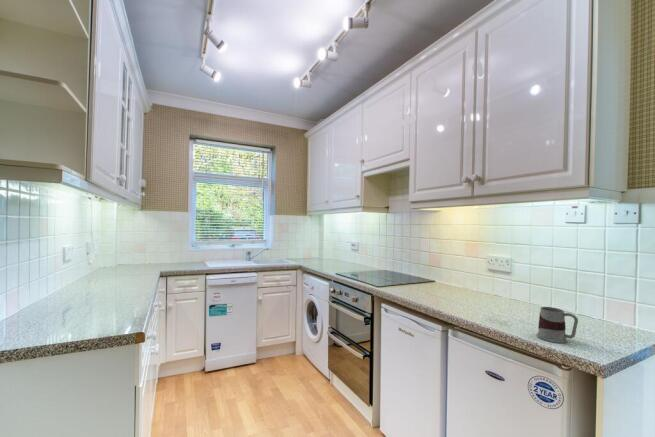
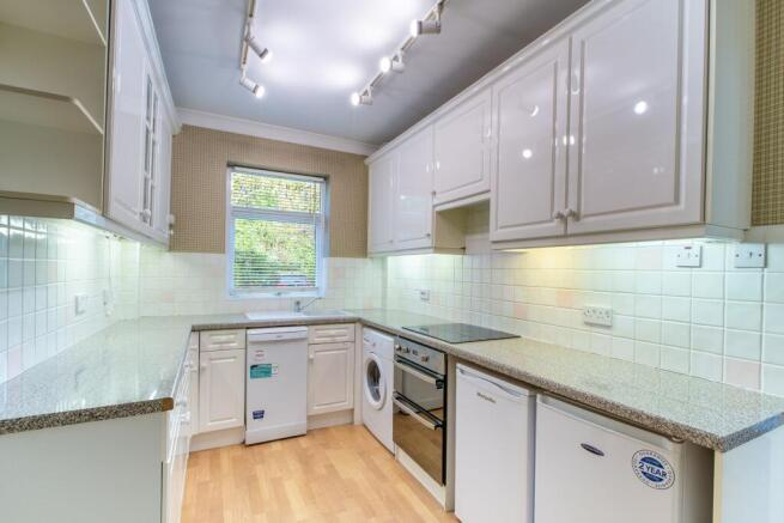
- mug [536,306,579,344]
